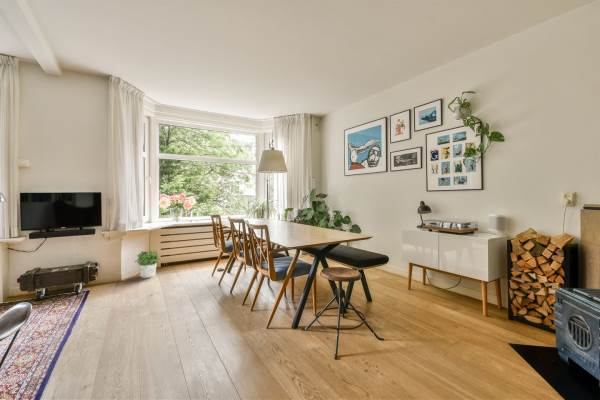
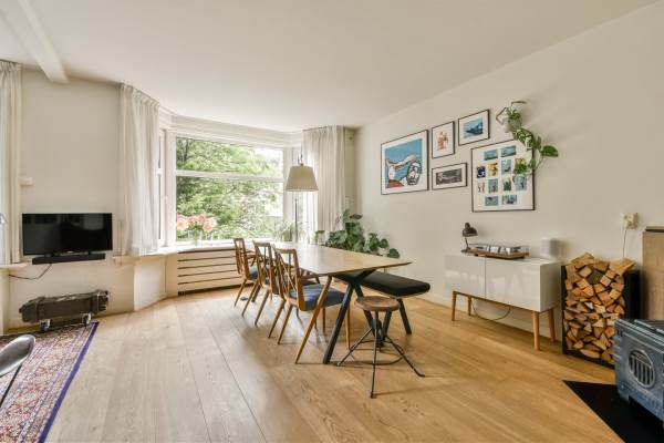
- potted plant [134,250,161,279]
